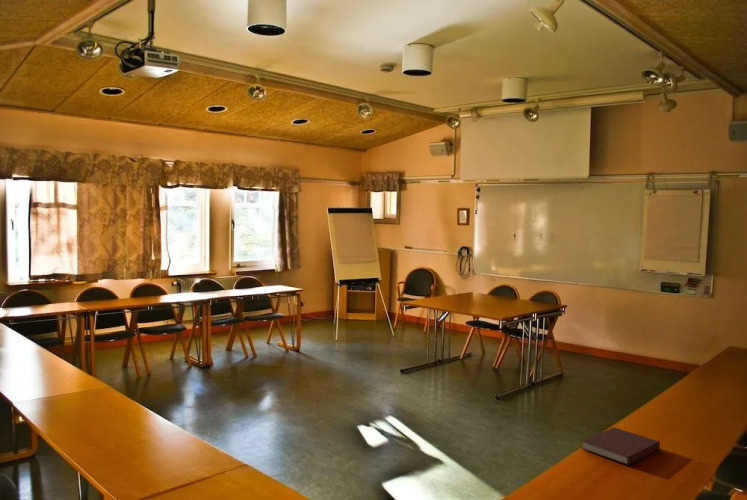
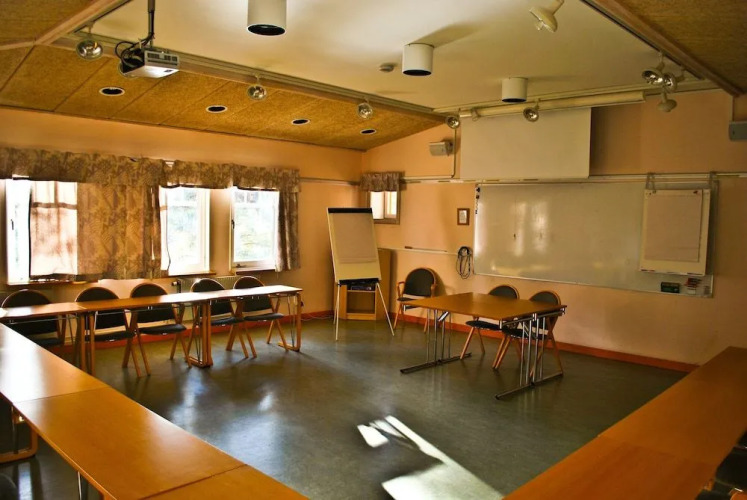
- notebook [581,426,661,466]
